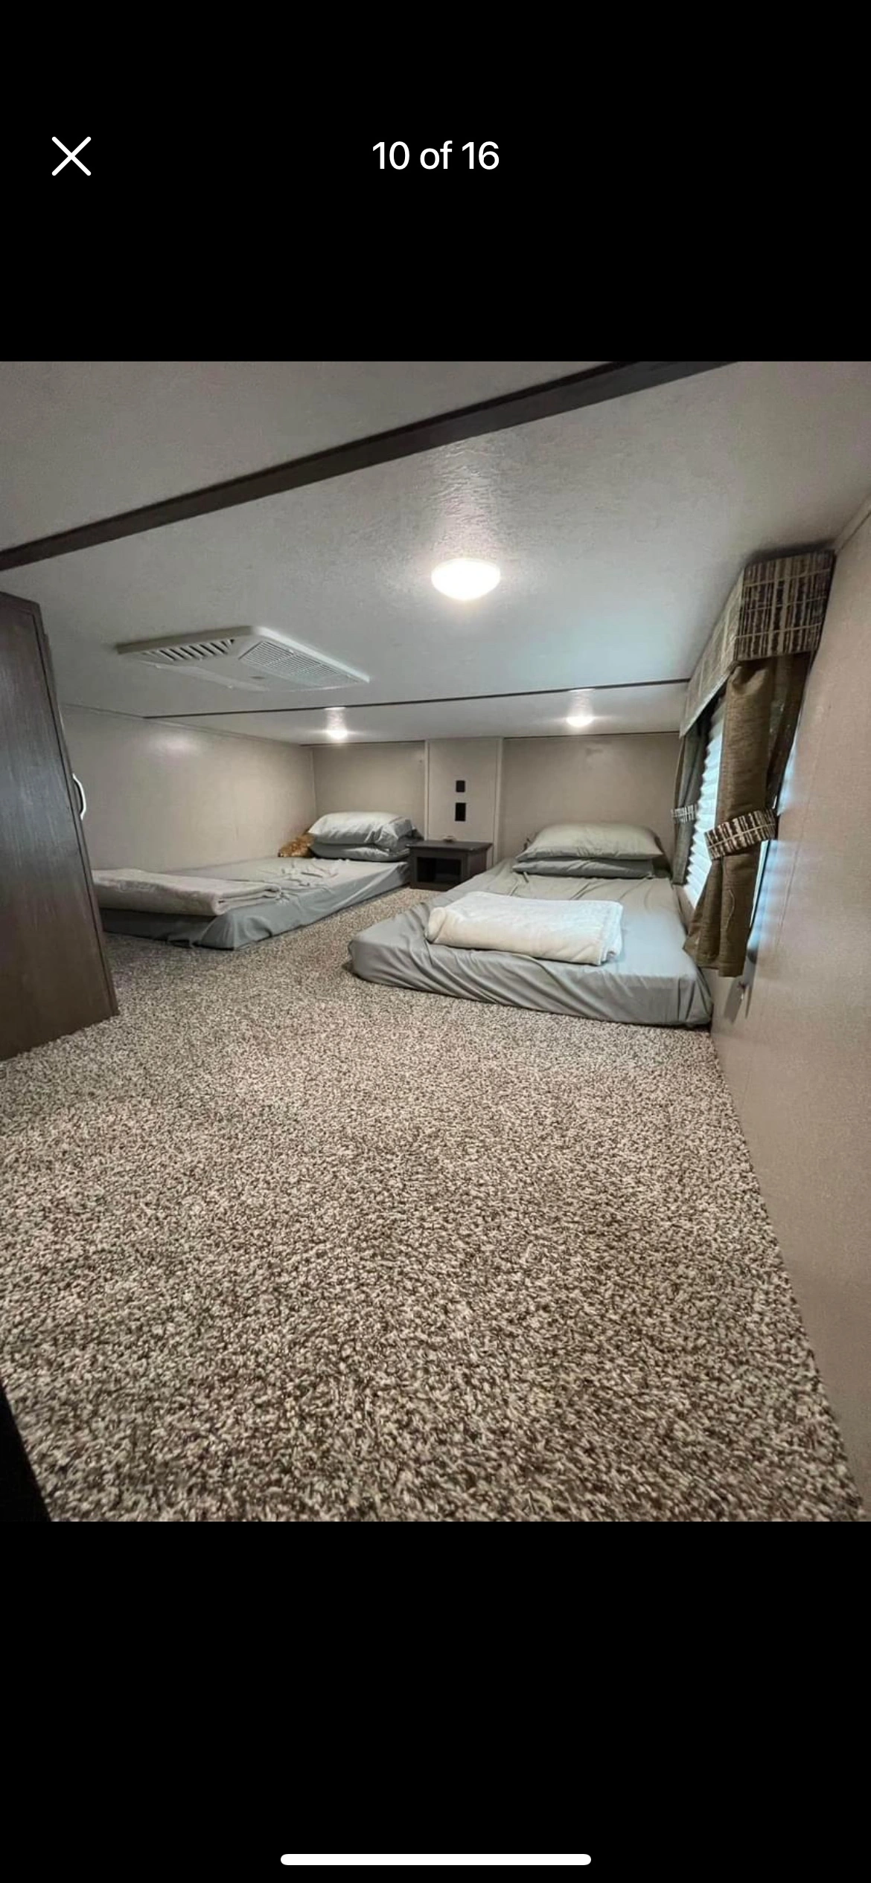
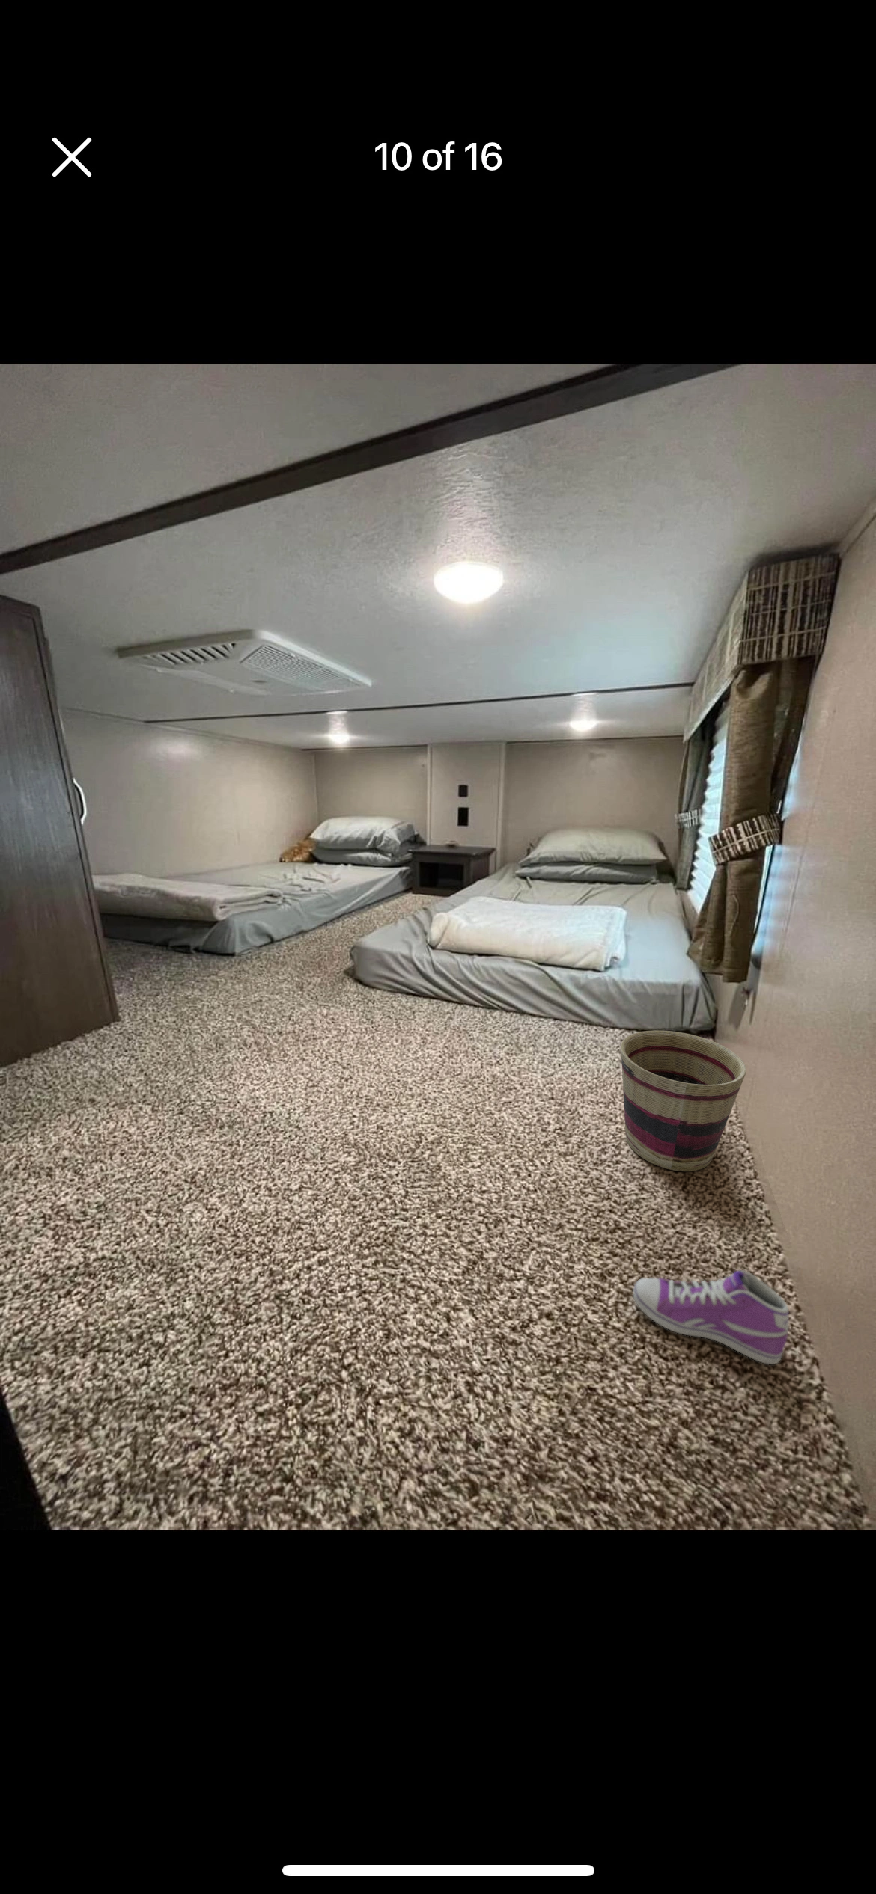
+ sneaker [632,1270,790,1365]
+ basket [620,1030,747,1172]
